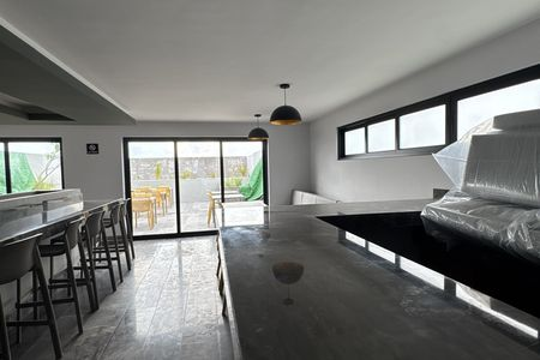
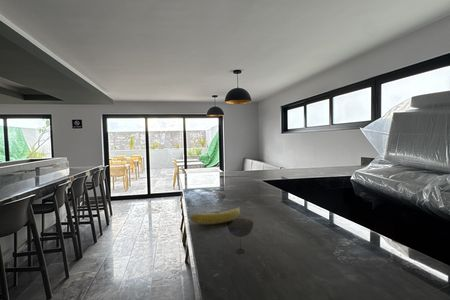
+ fruit [189,206,241,225]
